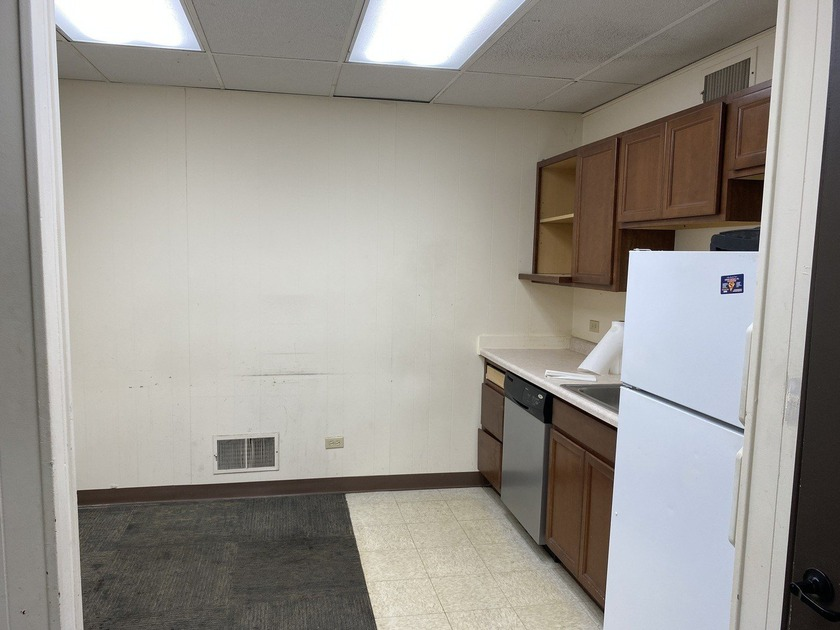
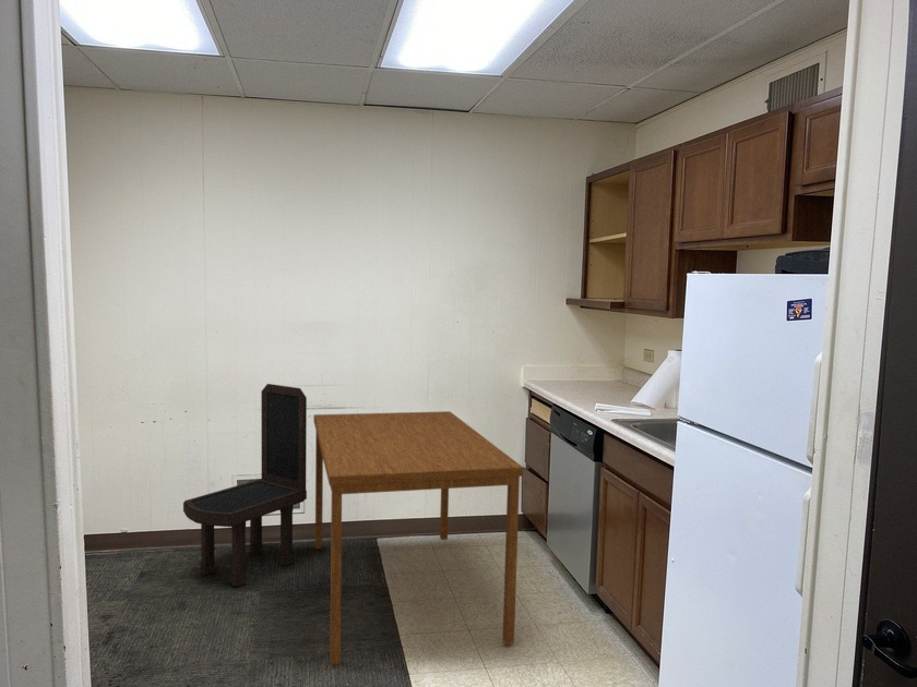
+ dining table [312,410,524,666]
+ dining chair [182,383,308,588]
